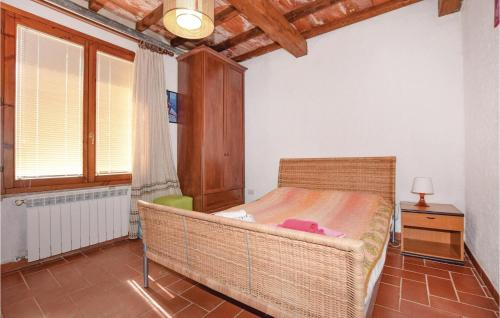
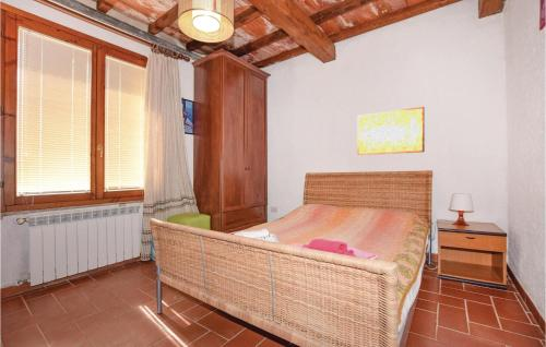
+ wall art [356,106,426,156]
